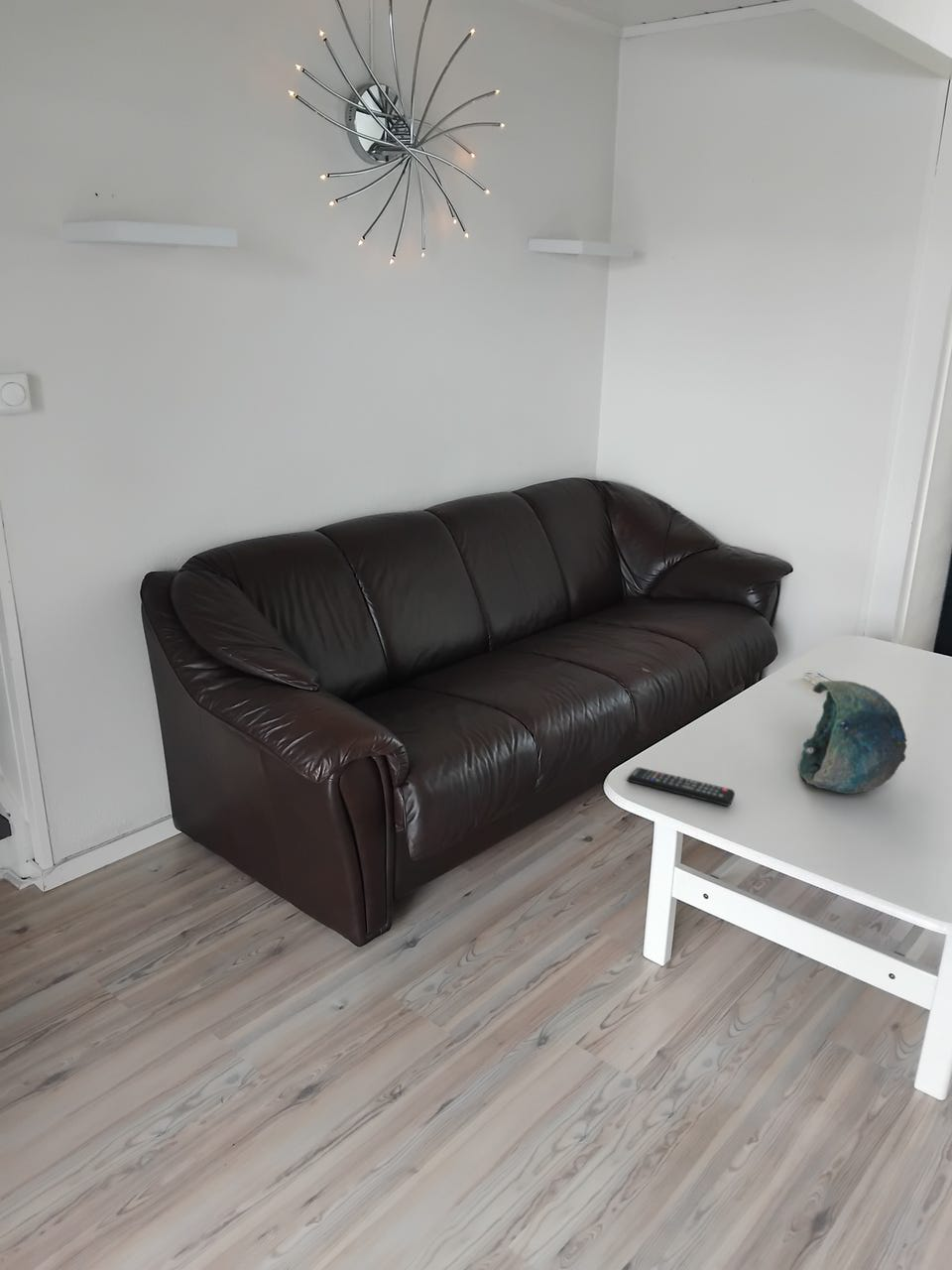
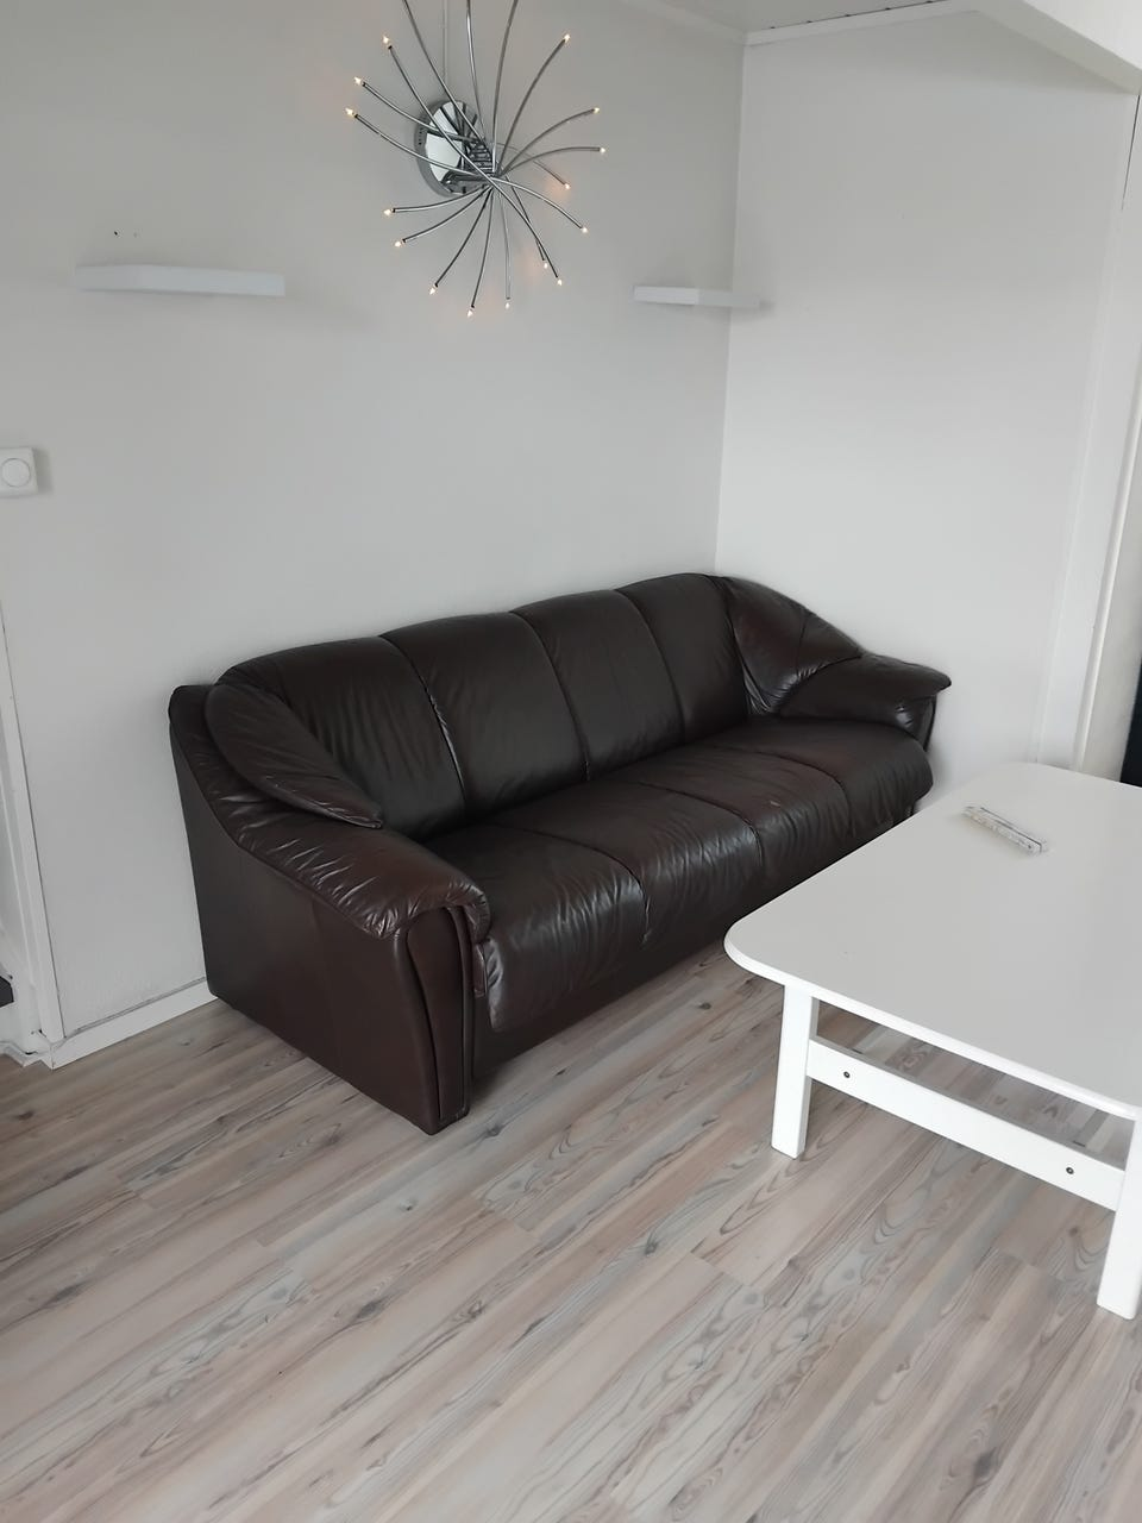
- decorative bowl [798,680,908,795]
- remote control [626,766,736,807]
